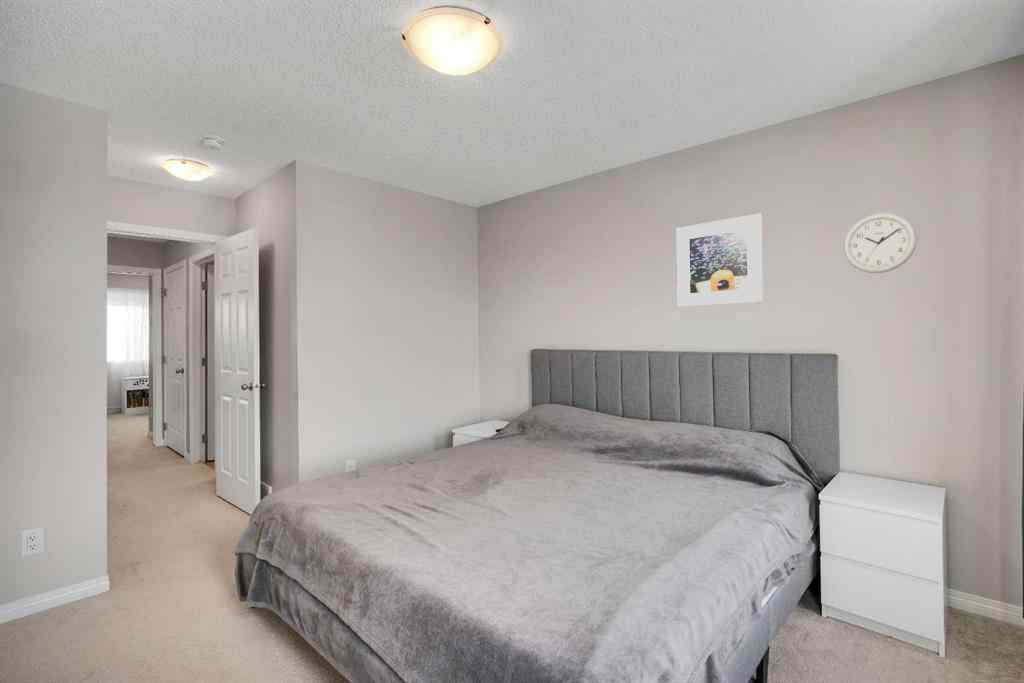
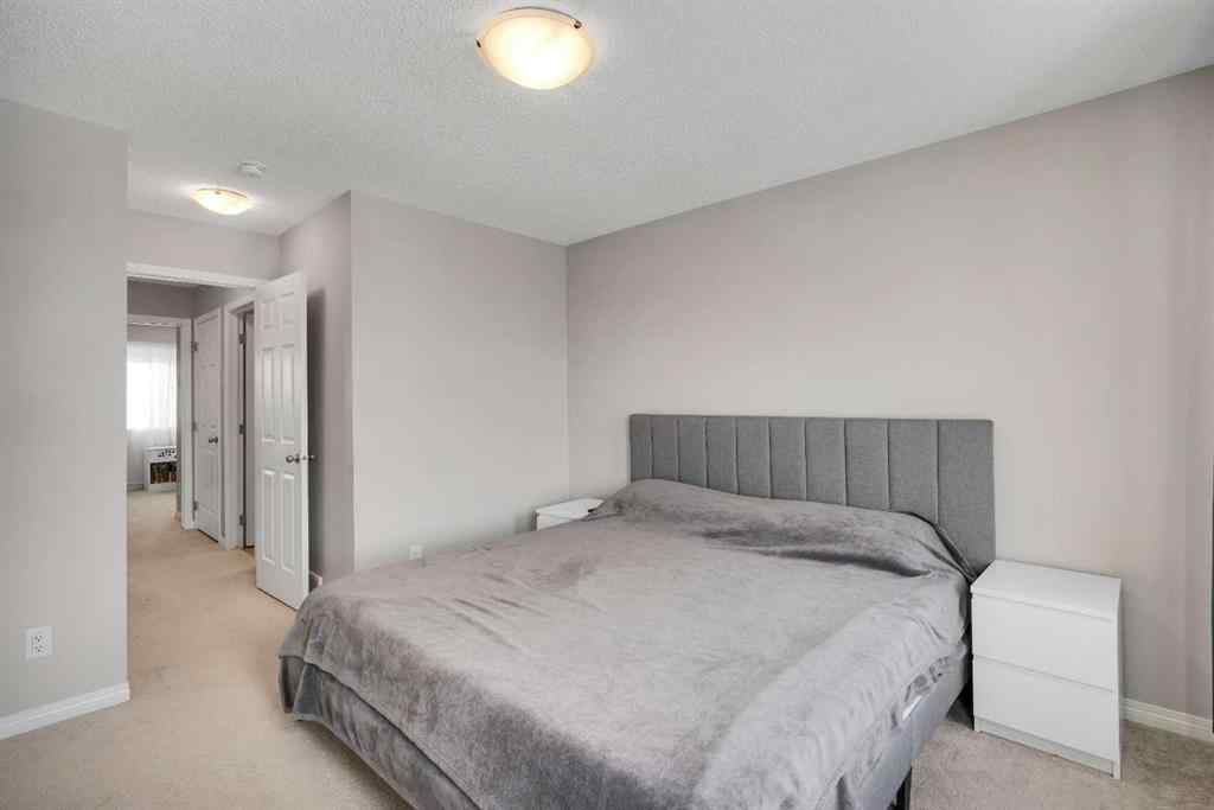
- wall clock [842,212,918,274]
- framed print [676,213,765,308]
